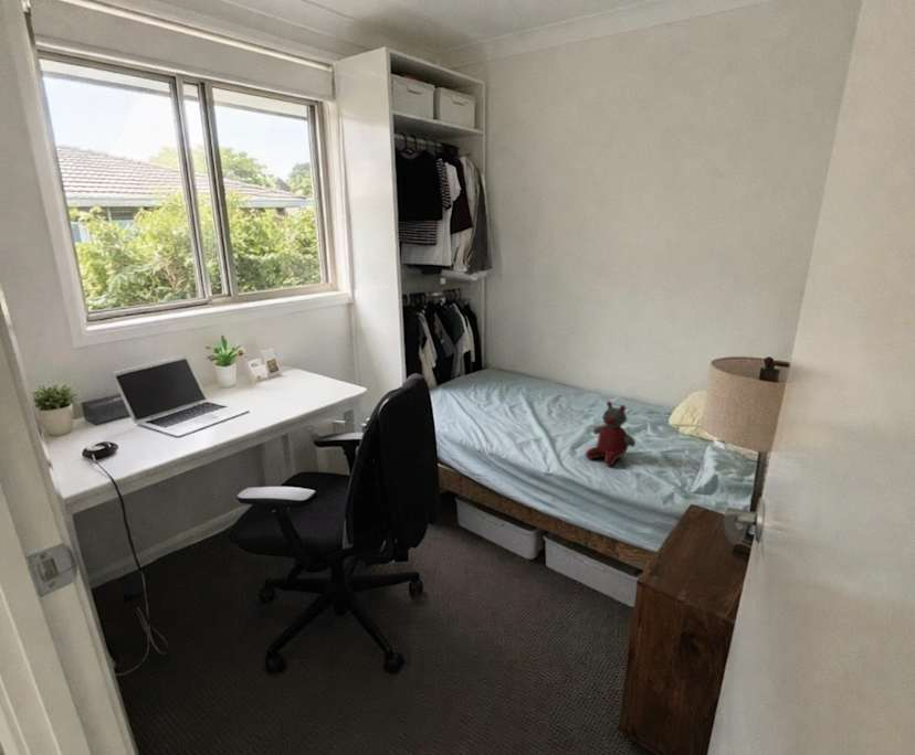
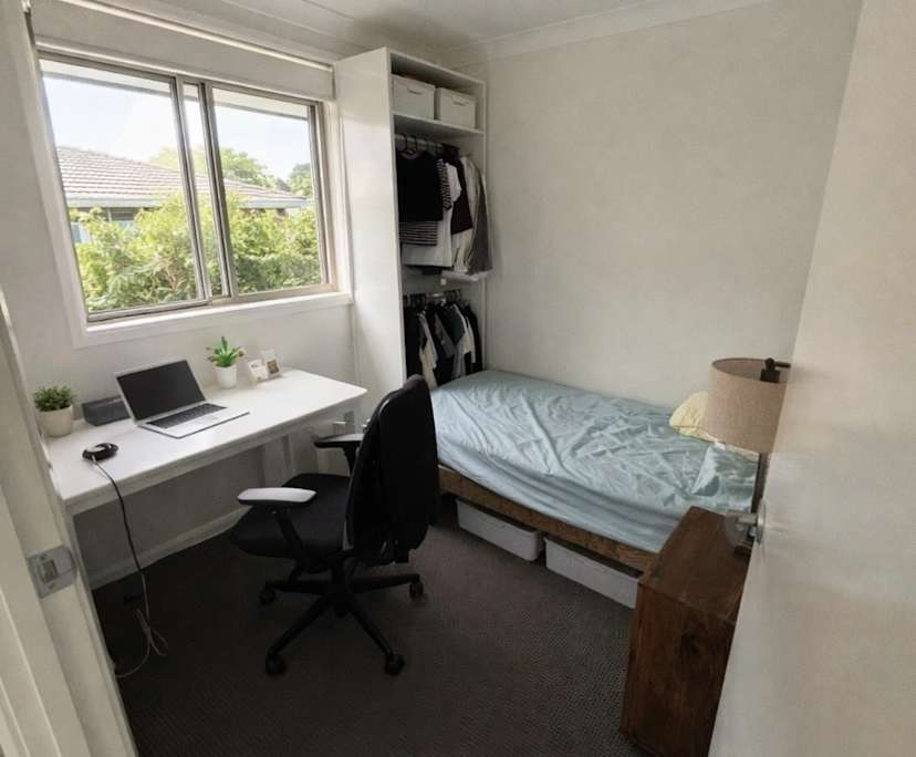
- stuffed bear [585,400,637,467]
